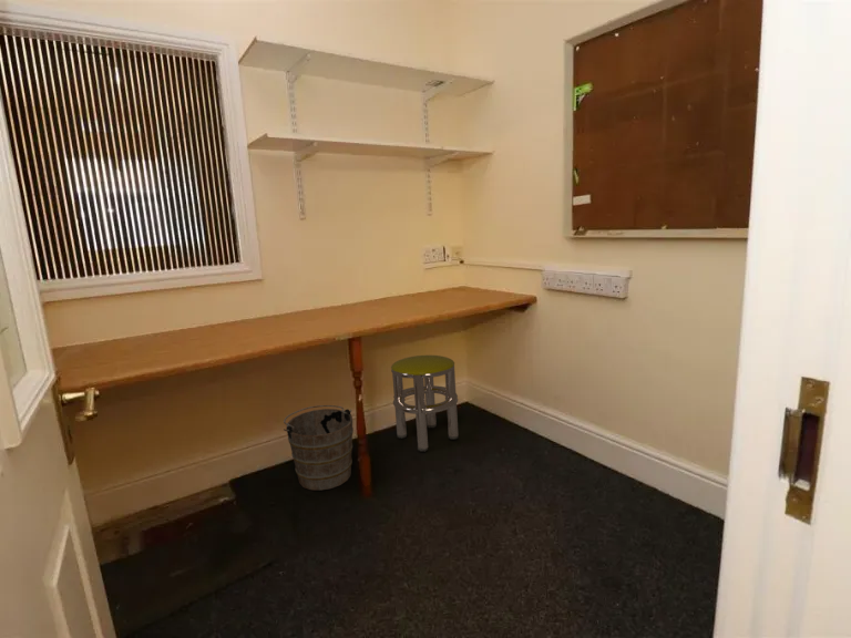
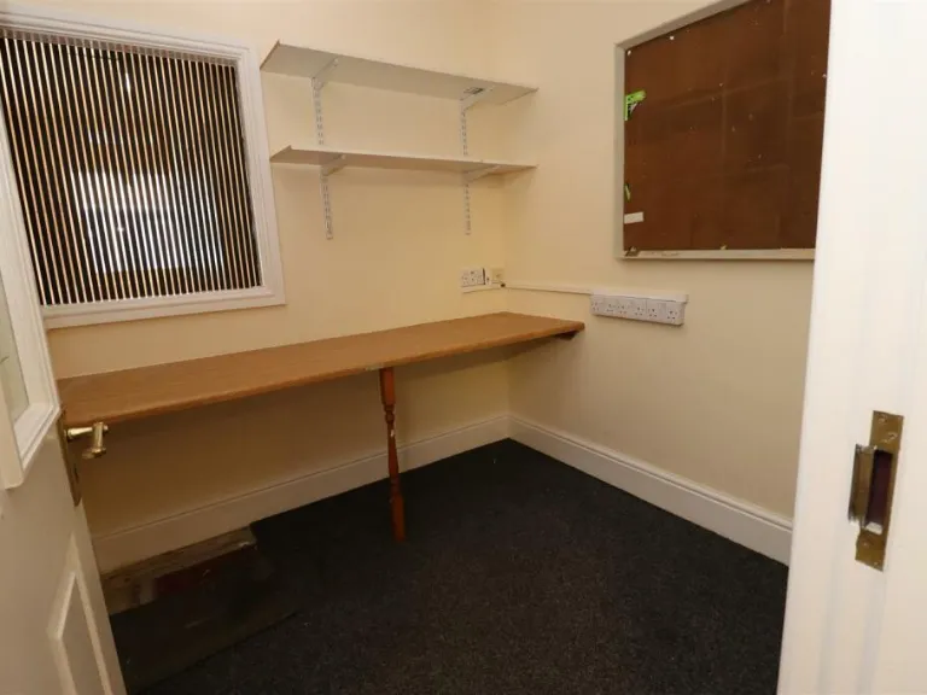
- bucket [283,404,355,492]
- stool [390,354,459,453]
